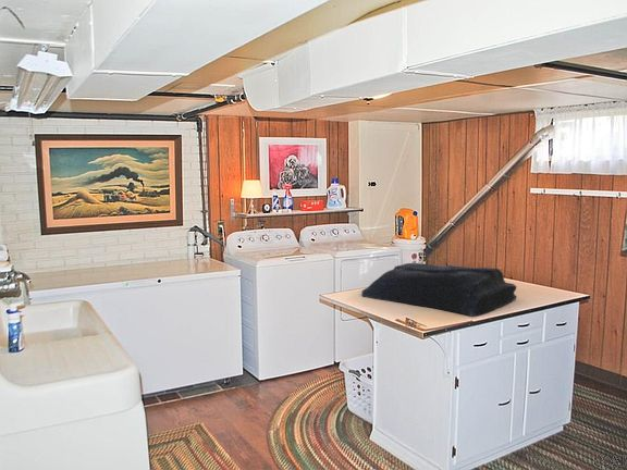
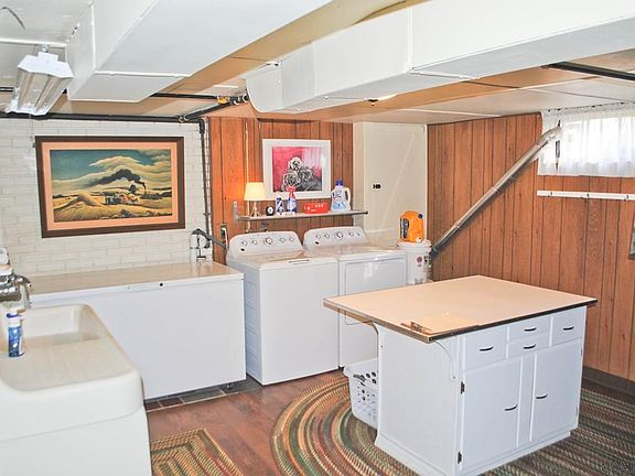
- blanket [360,262,518,318]
